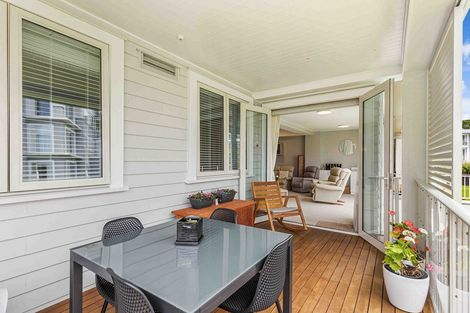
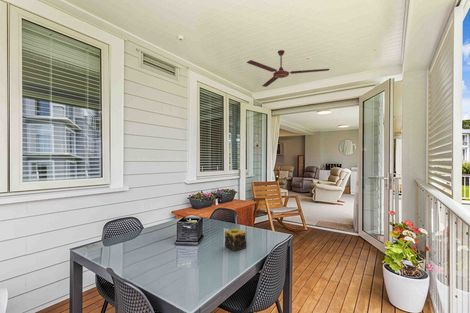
+ candle [224,228,247,252]
+ ceiling fan [246,49,330,88]
